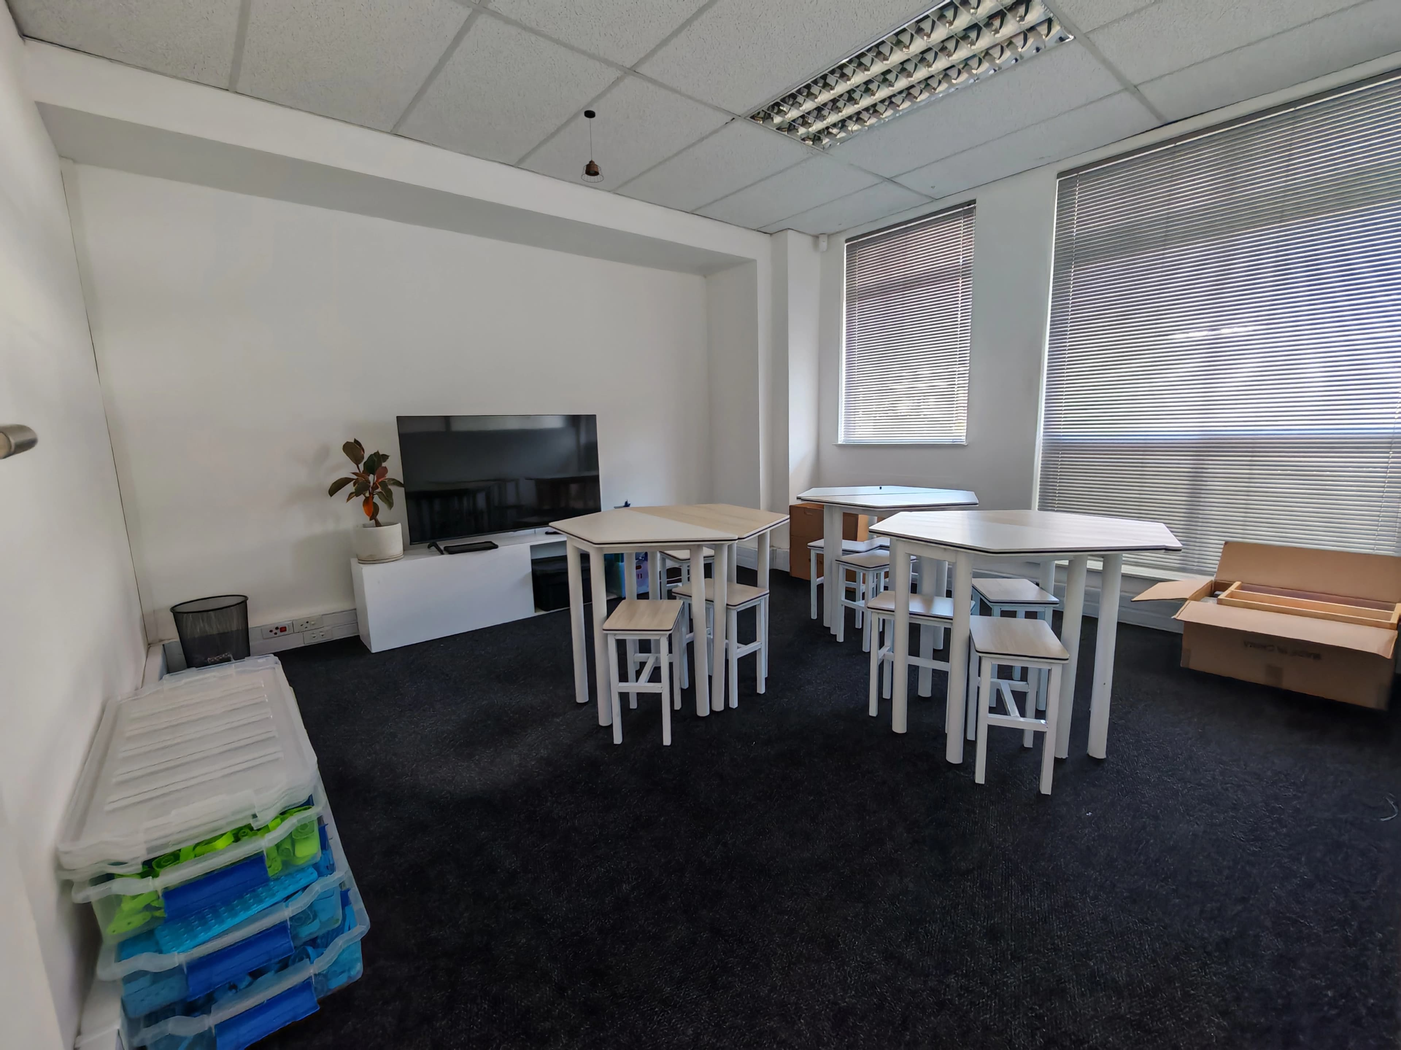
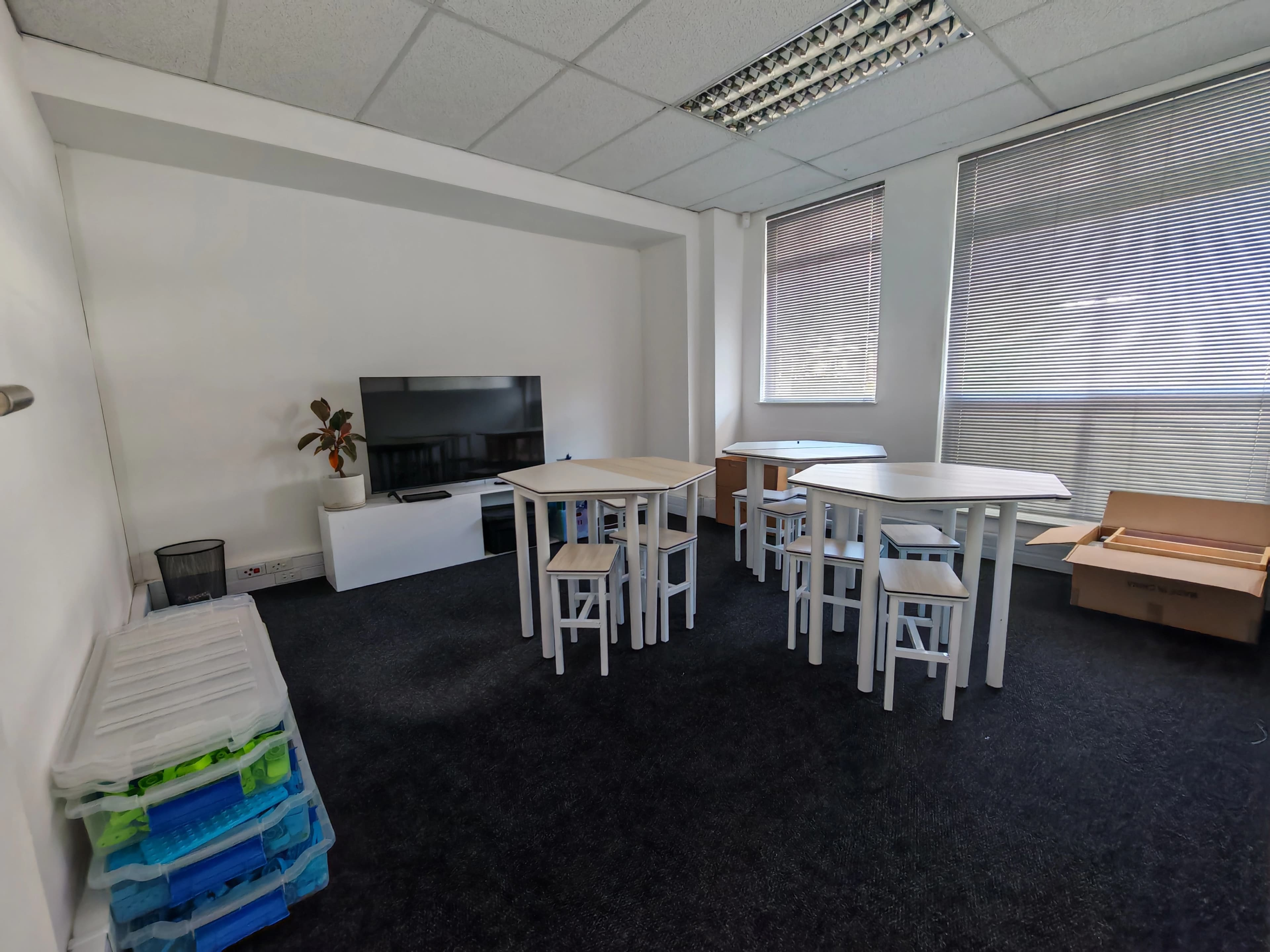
- pendant light [581,109,605,183]
